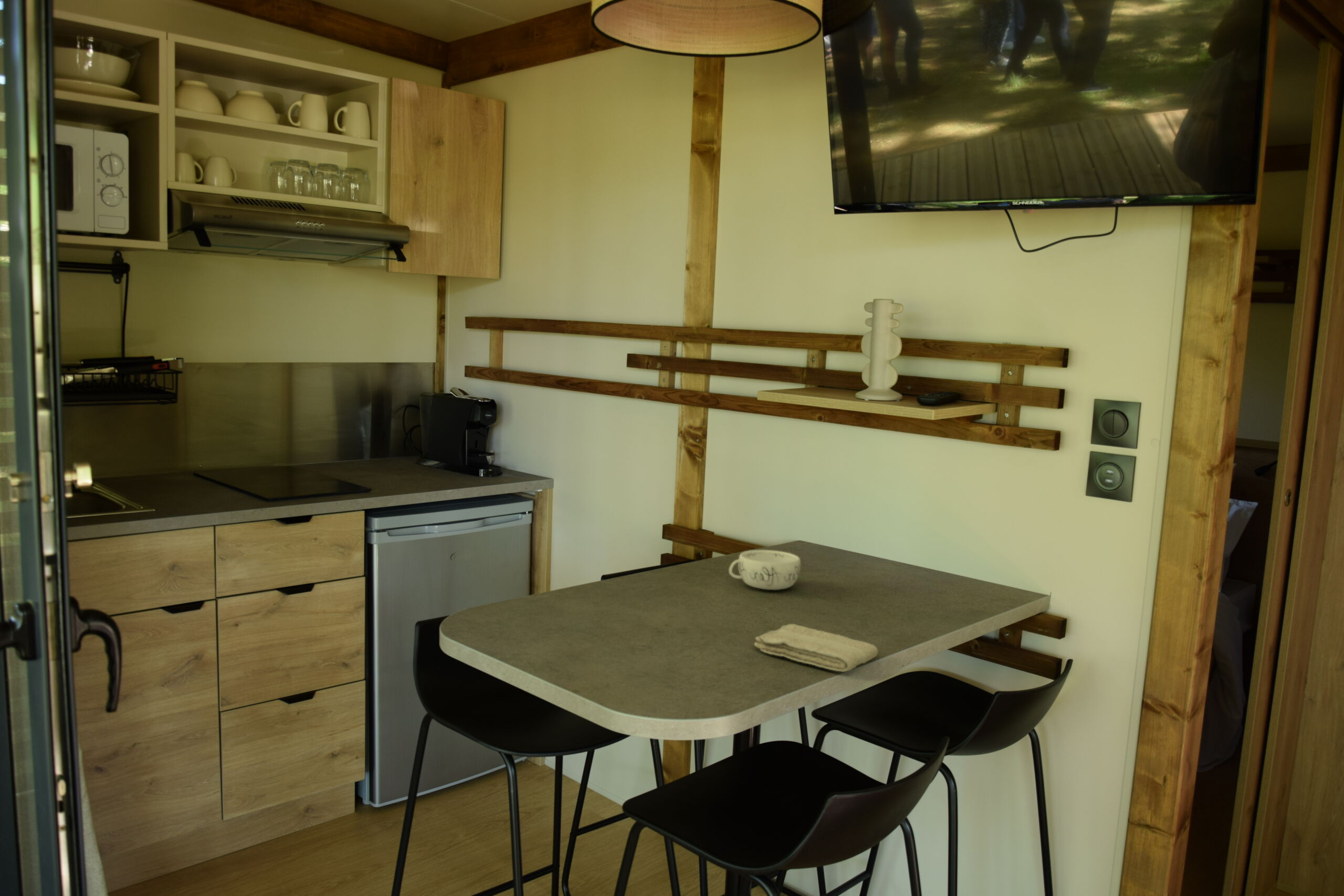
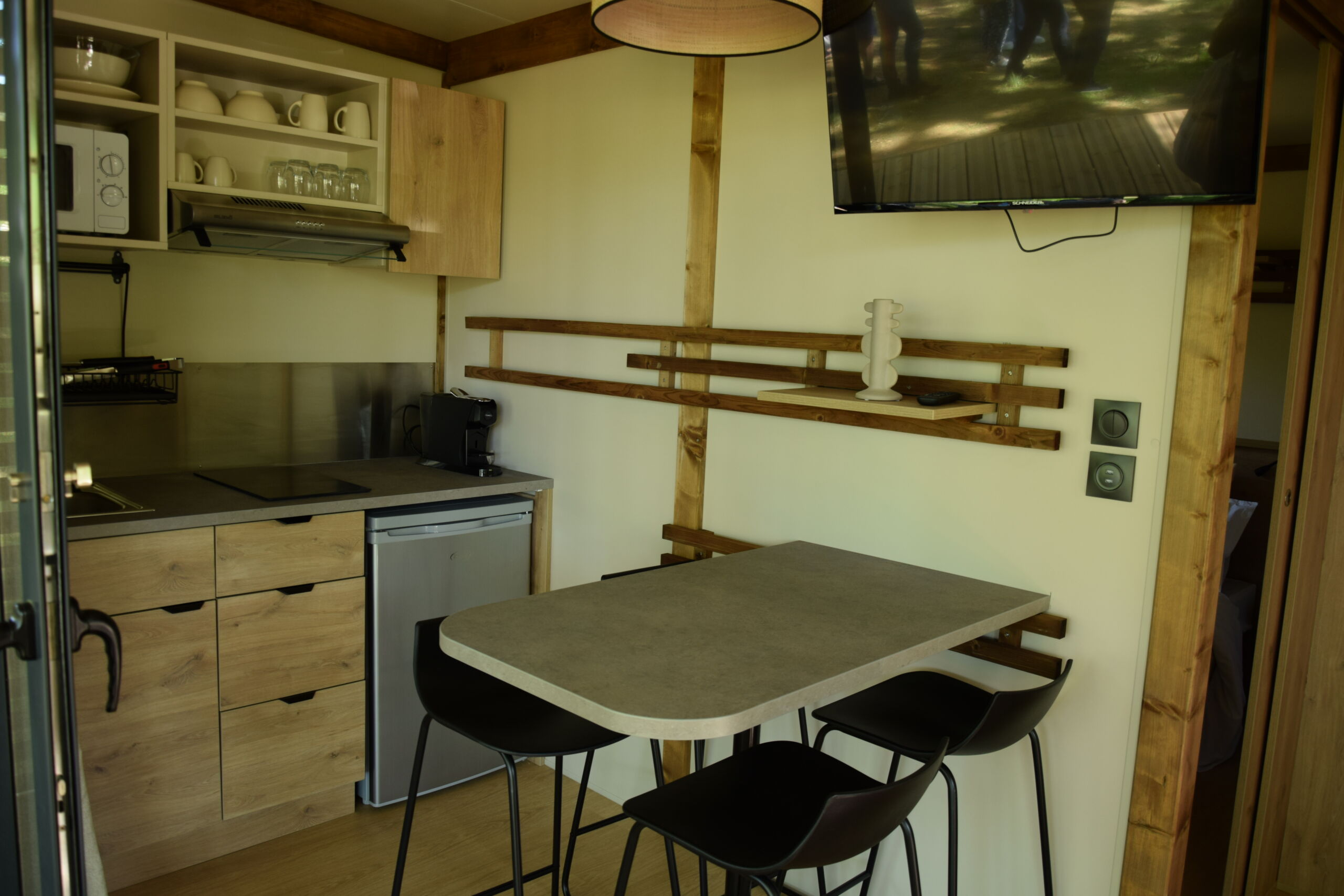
- washcloth [754,624,879,672]
- decorative bowl [728,549,801,591]
